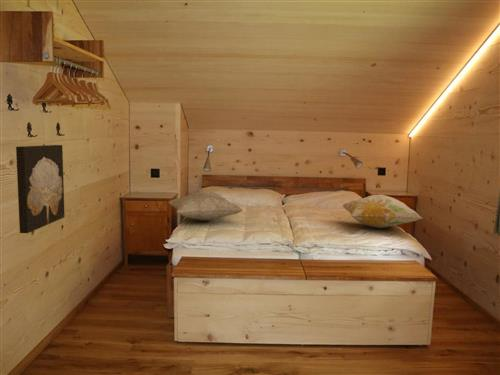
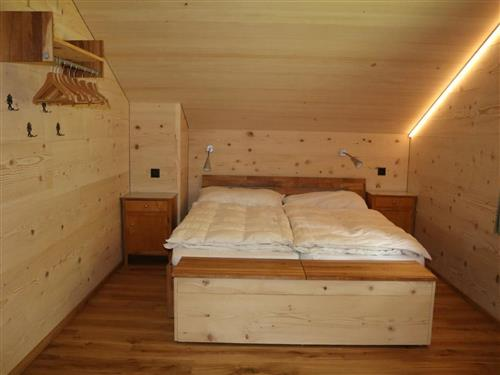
- decorative pillow [341,194,423,229]
- decorative pillow [167,190,244,222]
- wall art [15,144,66,234]
